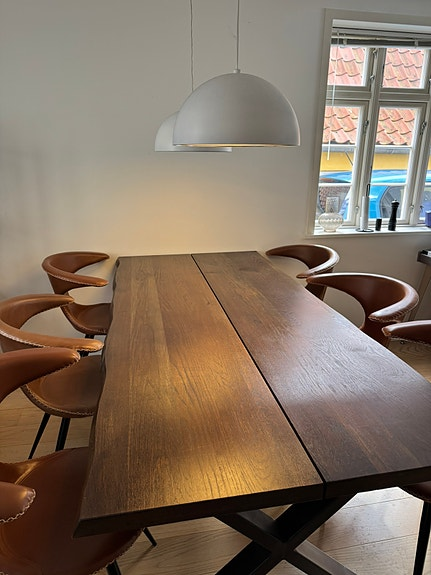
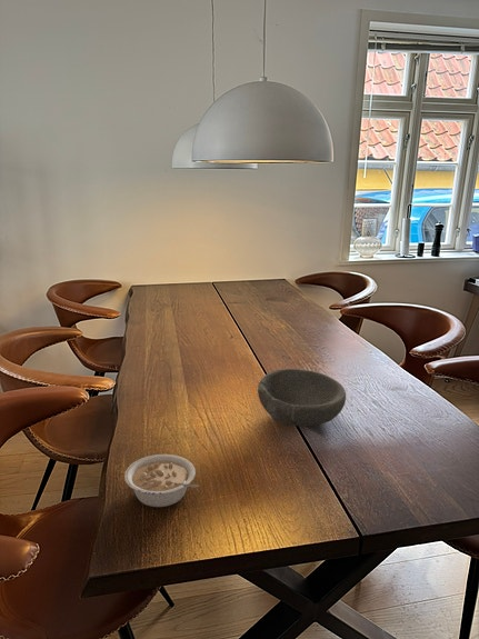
+ legume [123,453,200,508]
+ bowl [257,368,347,428]
